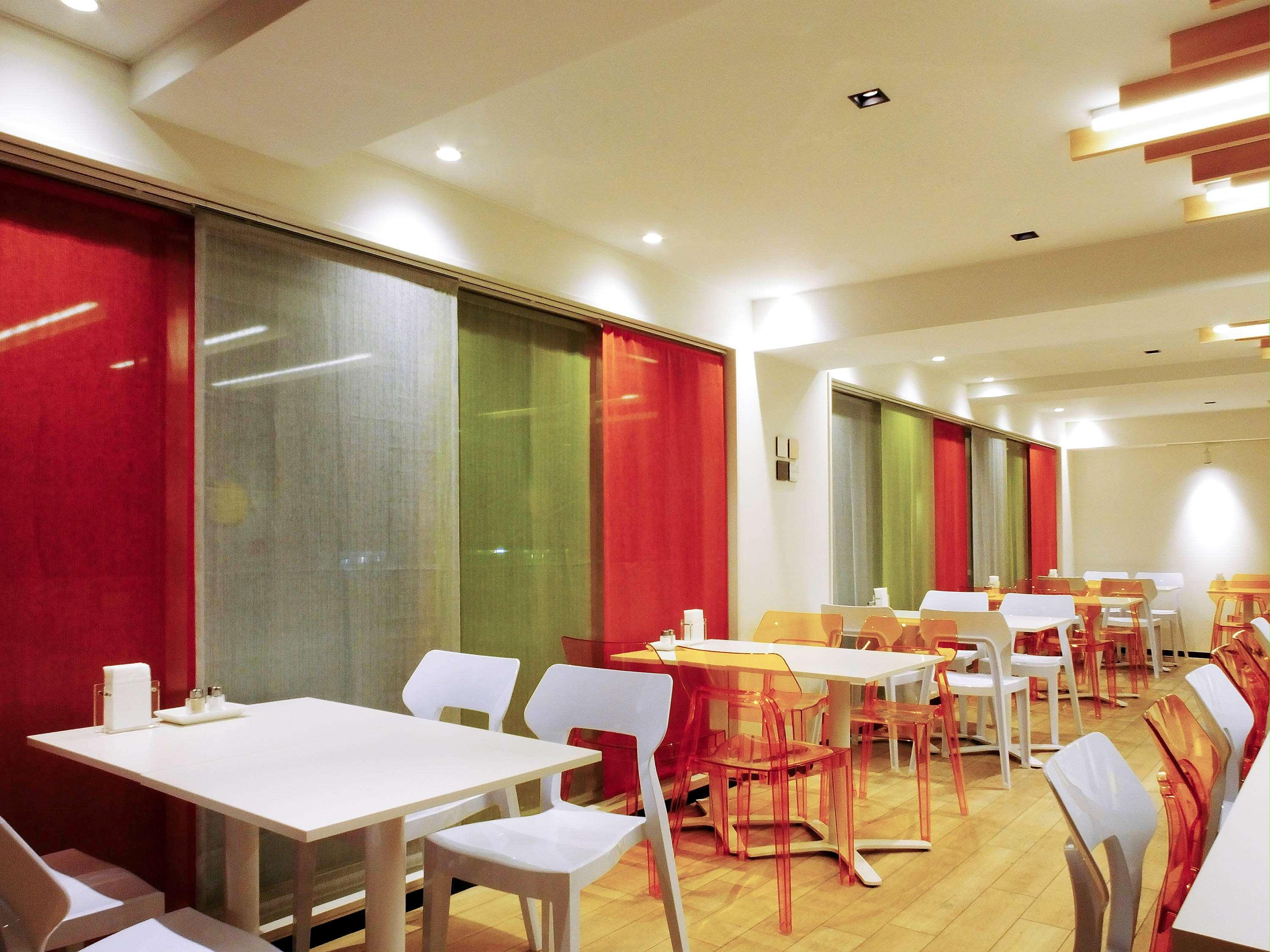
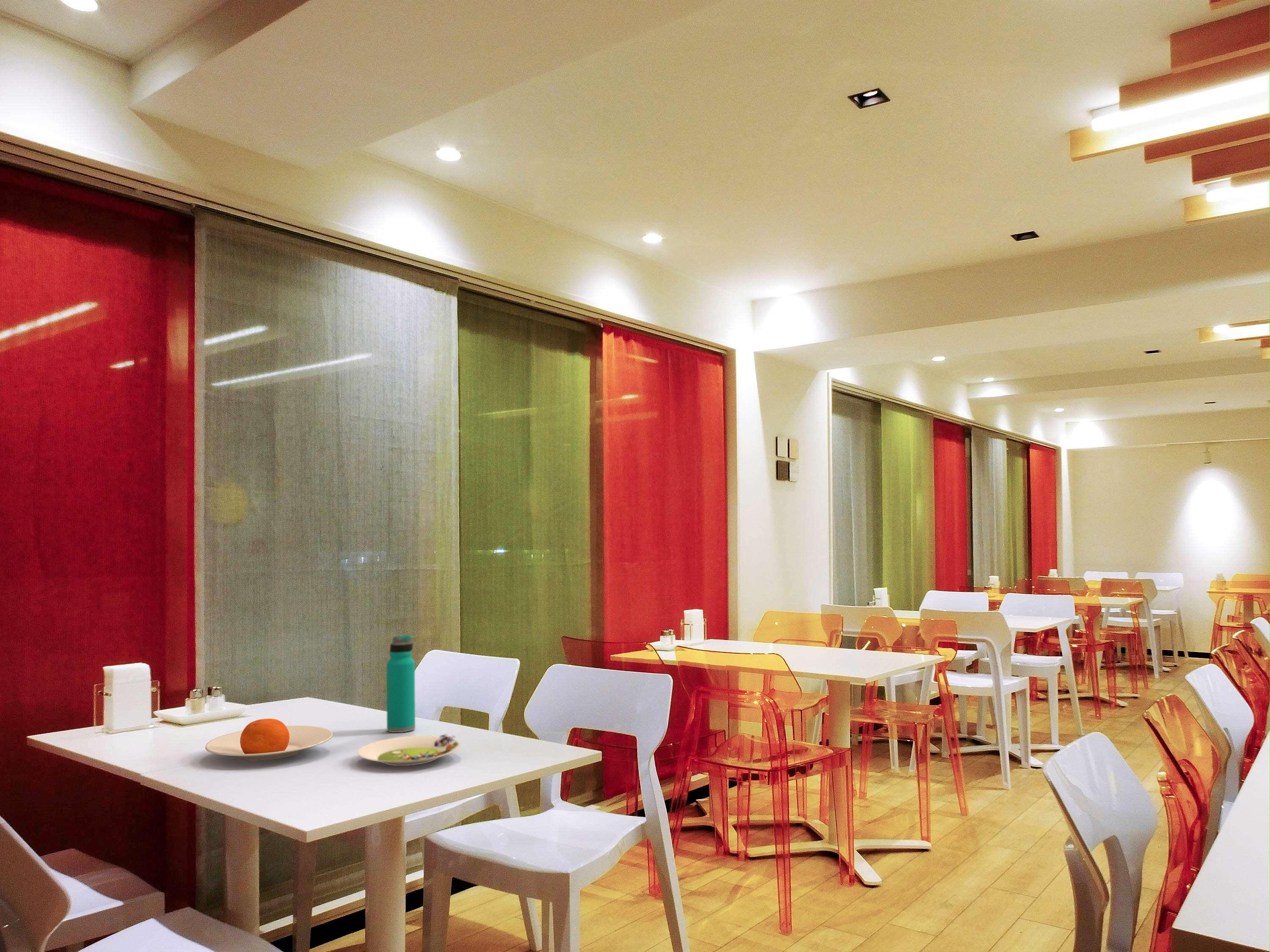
+ plate [205,718,334,762]
+ water bottle [386,634,416,733]
+ salad plate [357,733,461,766]
